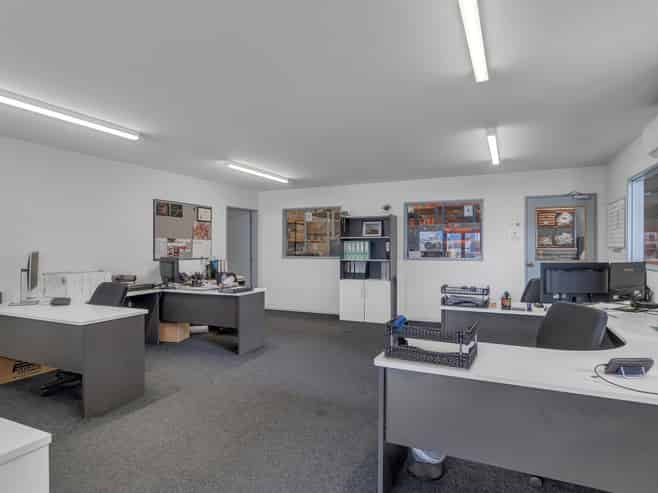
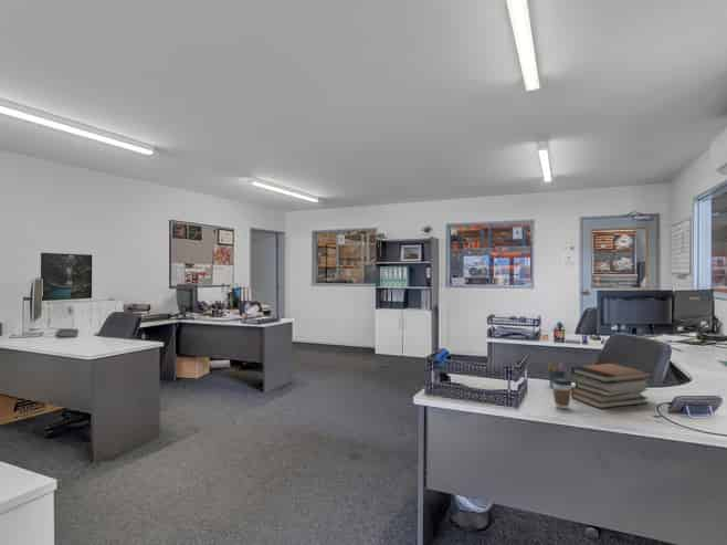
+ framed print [40,252,93,302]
+ pen holder [547,361,567,388]
+ book stack [570,361,654,409]
+ coffee cup [551,377,573,410]
